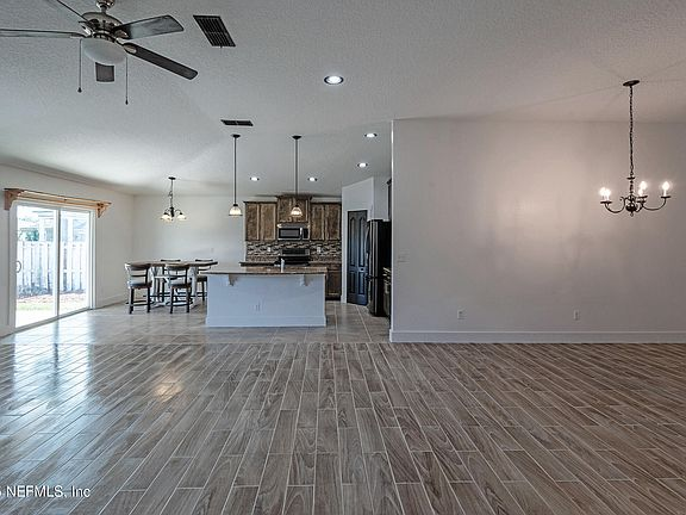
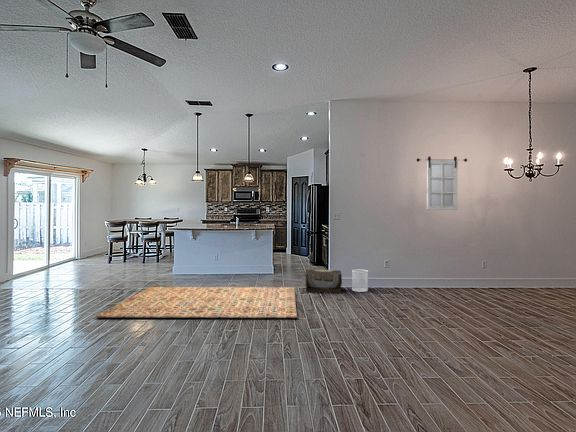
+ rug [95,286,298,319]
+ wastebasket [351,268,369,293]
+ home mirror [416,155,468,211]
+ storage bin [305,269,343,293]
